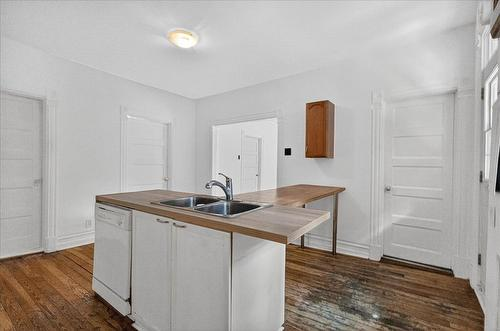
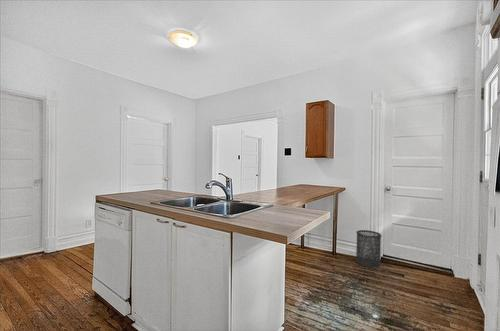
+ trash can [355,229,383,269]
